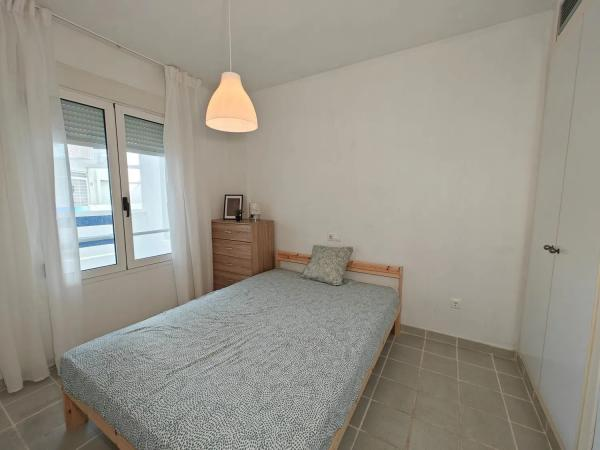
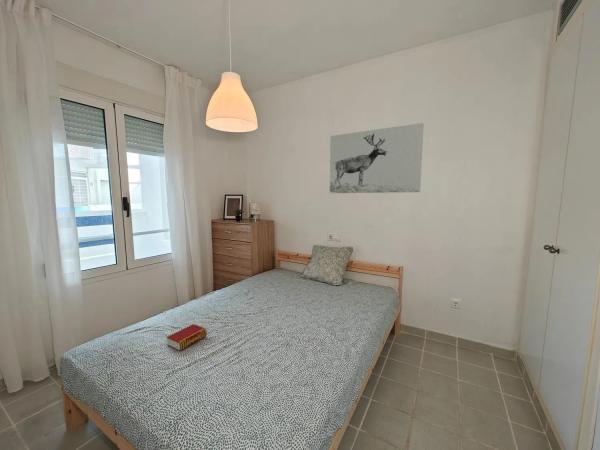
+ wall art [329,122,425,194]
+ book [166,323,208,352]
